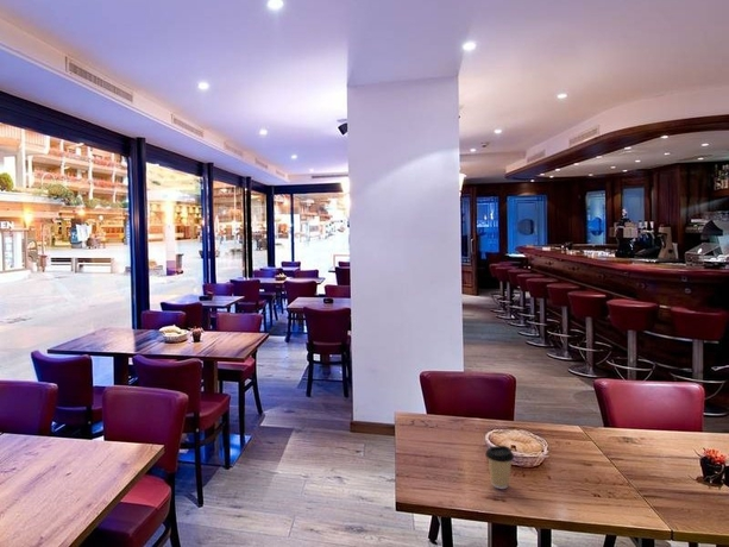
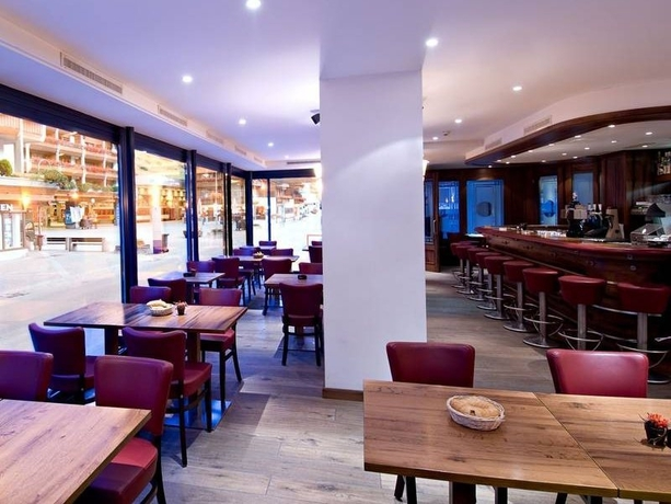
- coffee cup [485,445,515,490]
